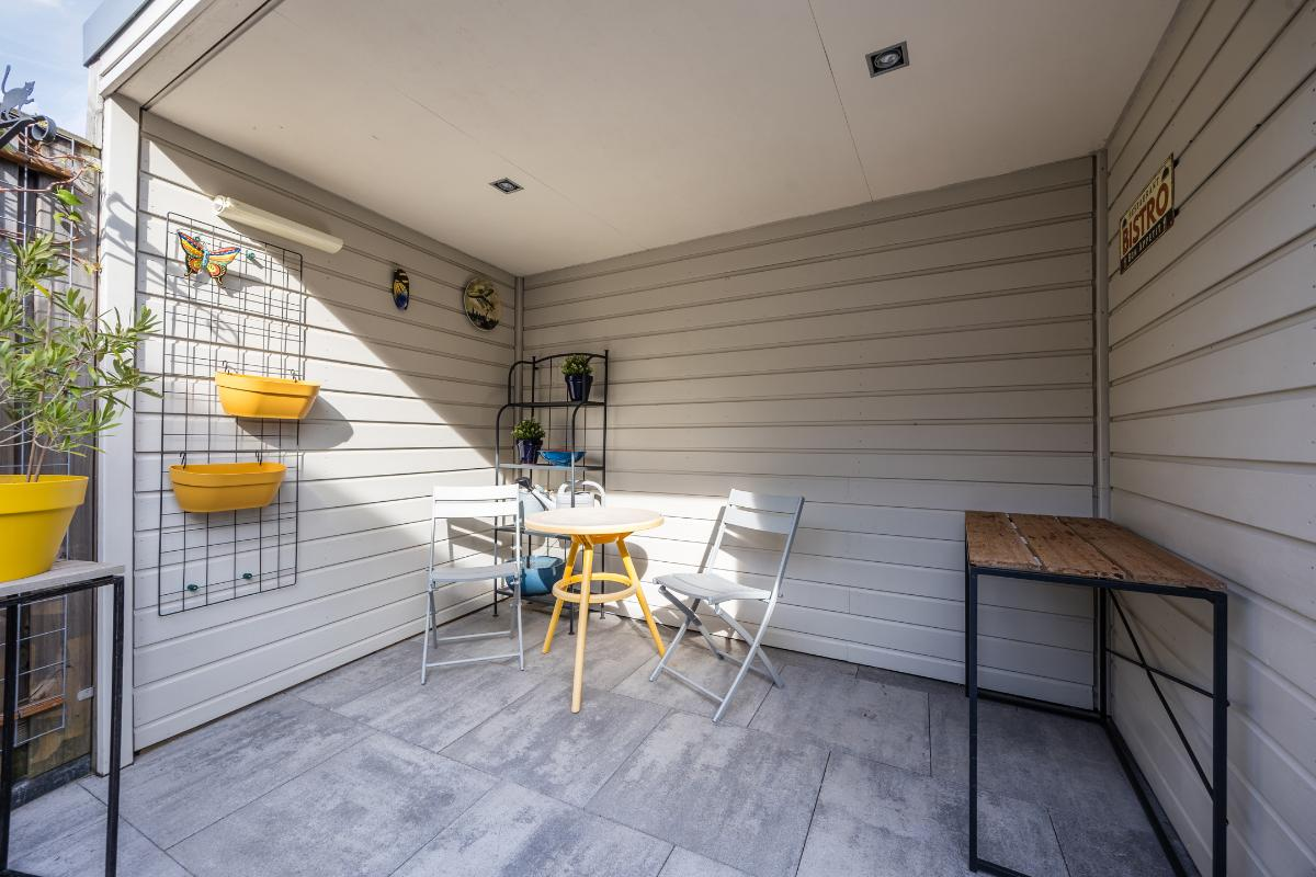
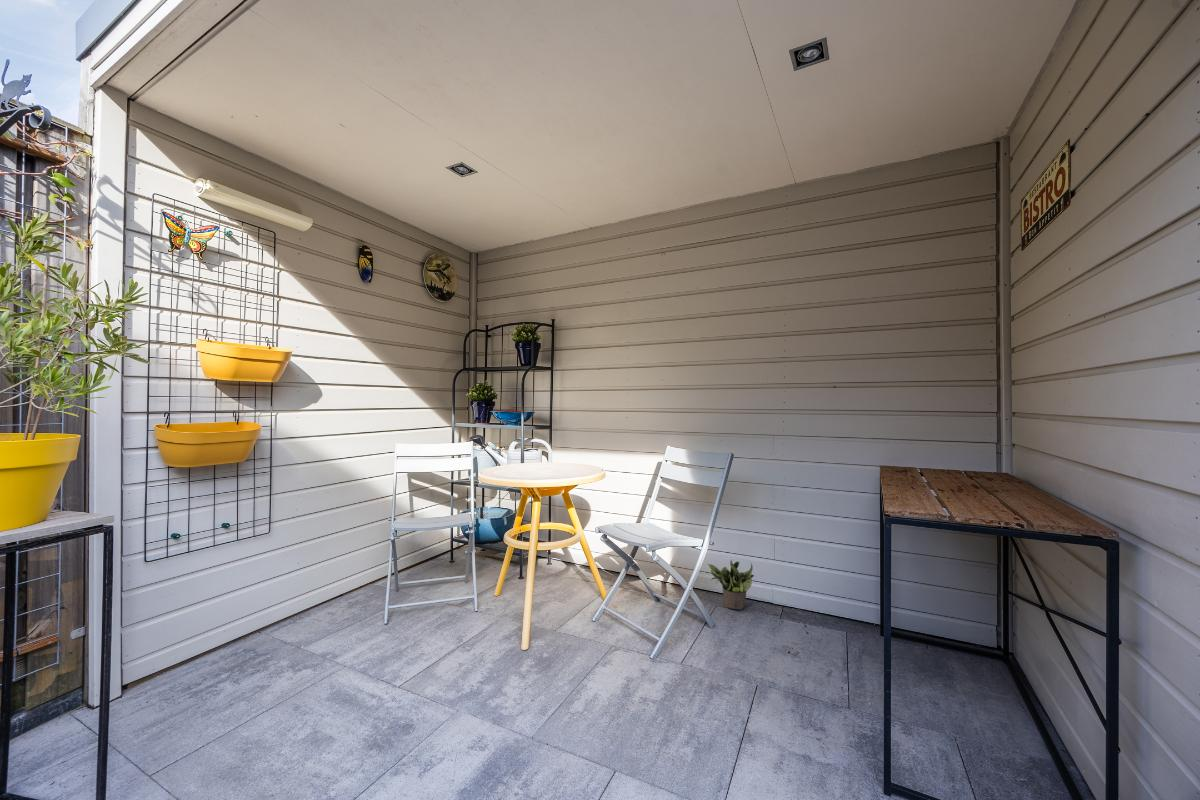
+ potted plant [707,558,755,610]
